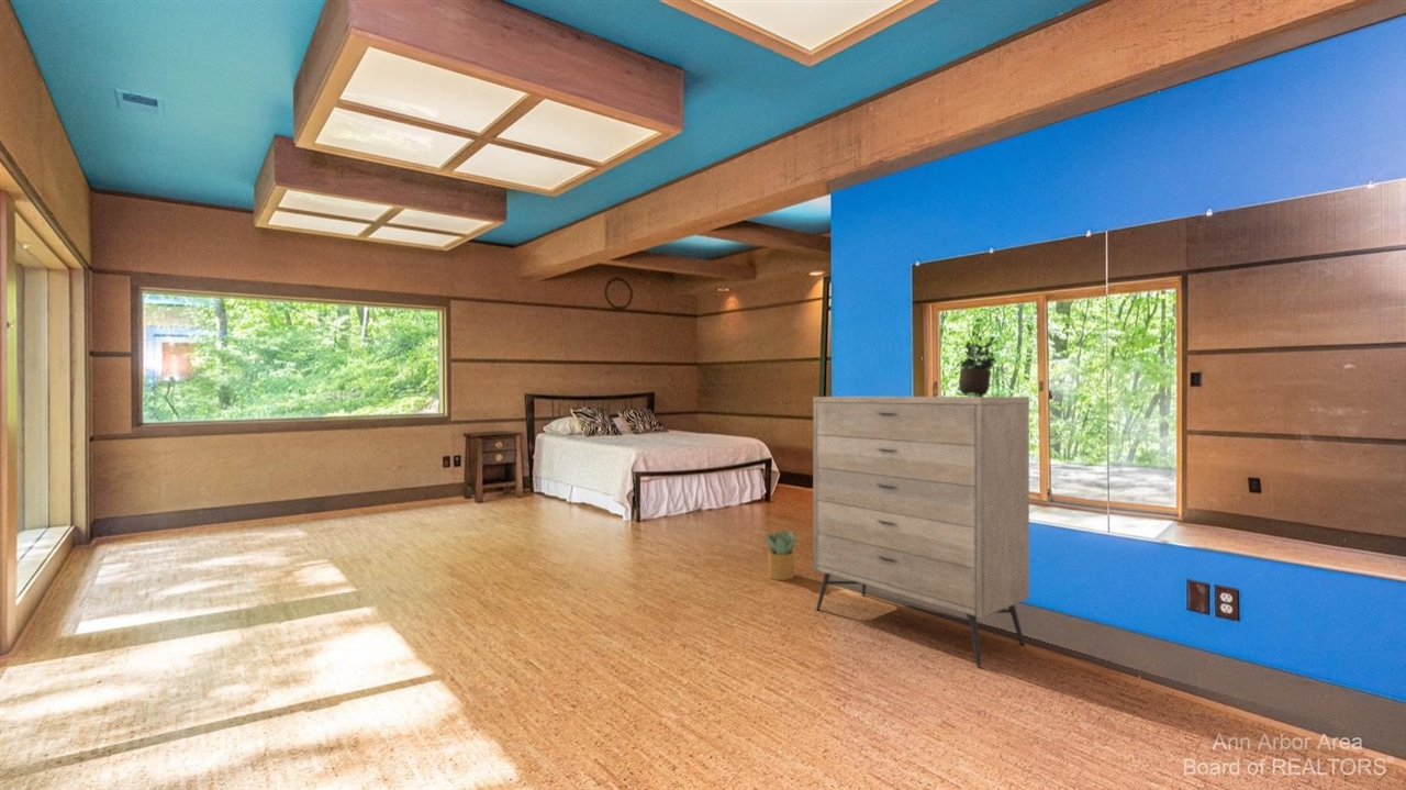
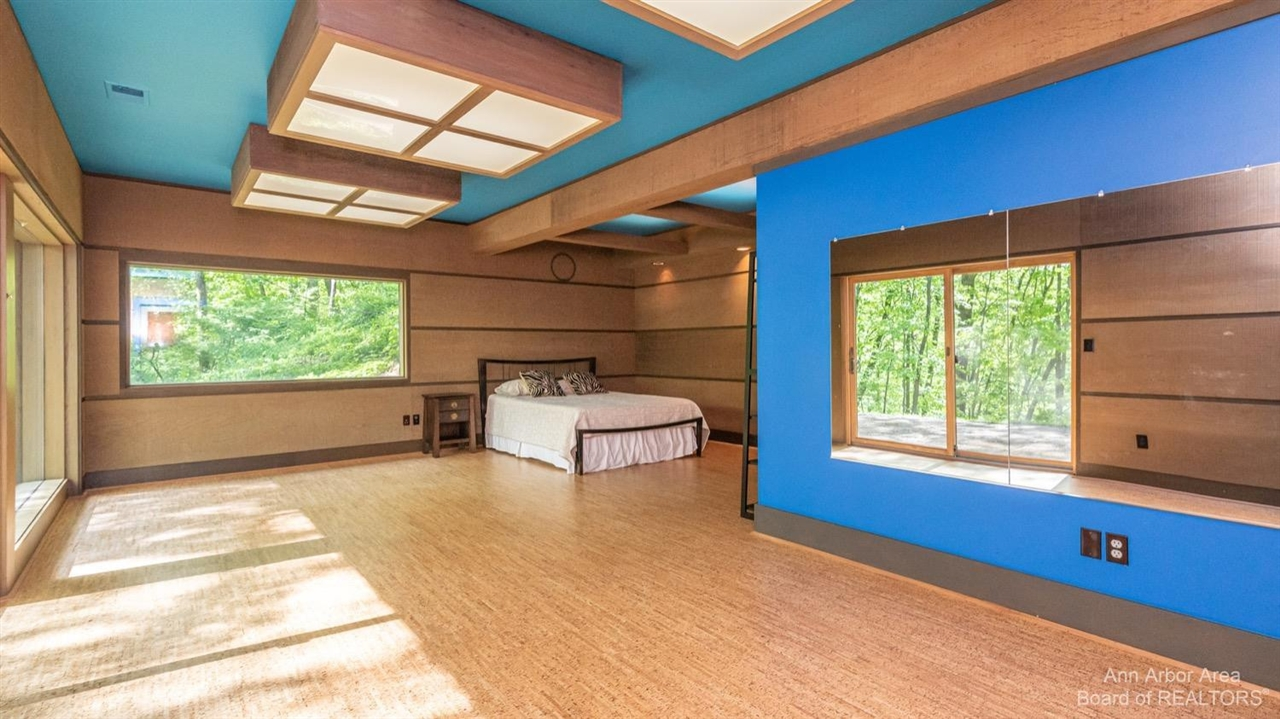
- potted plant [956,326,1002,398]
- potted plant [765,528,796,581]
- dresser [812,396,1030,668]
